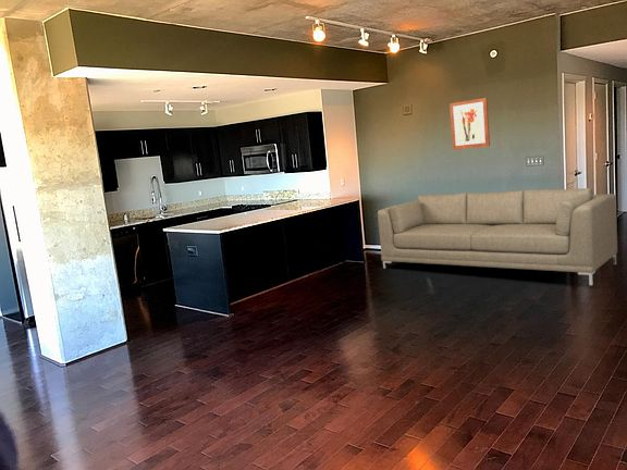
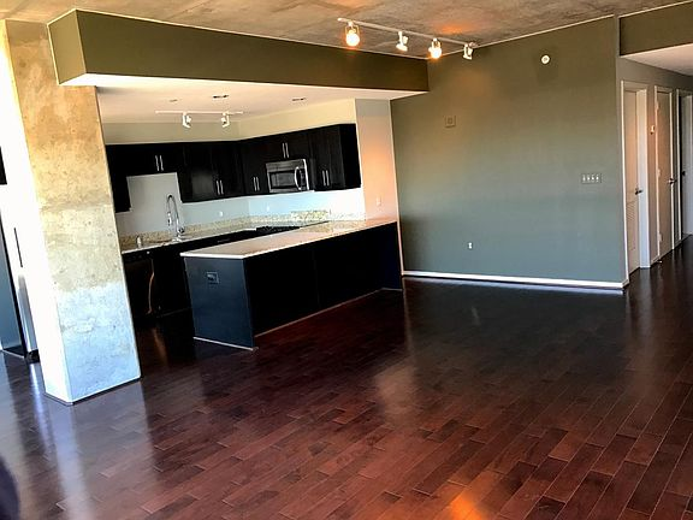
- wall art [448,97,491,151]
- sofa [377,187,618,286]
